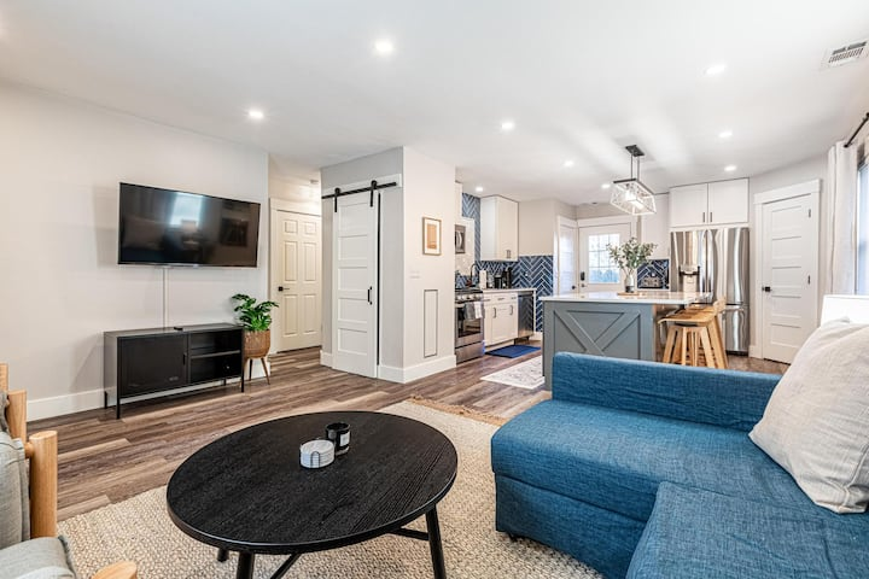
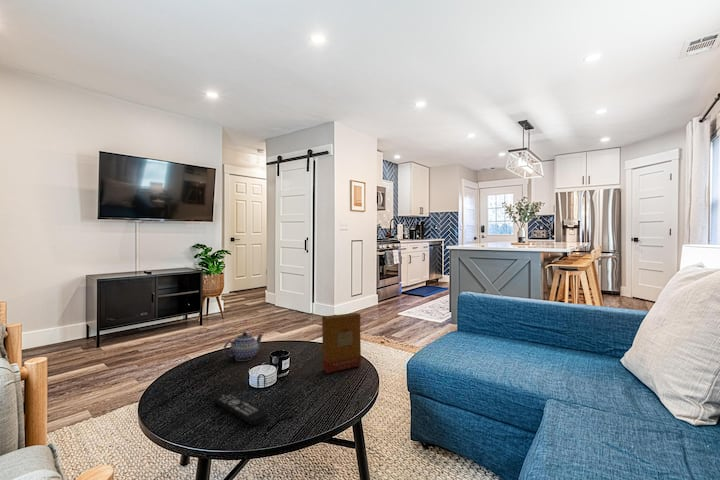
+ product box [321,312,362,374]
+ teapot [222,331,264,362]
+ remote control [212,392,269,426]
